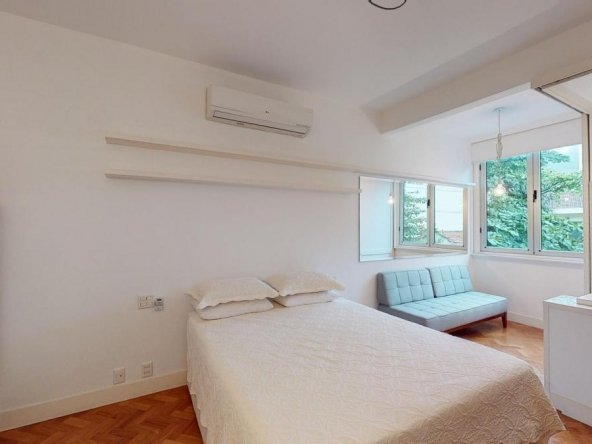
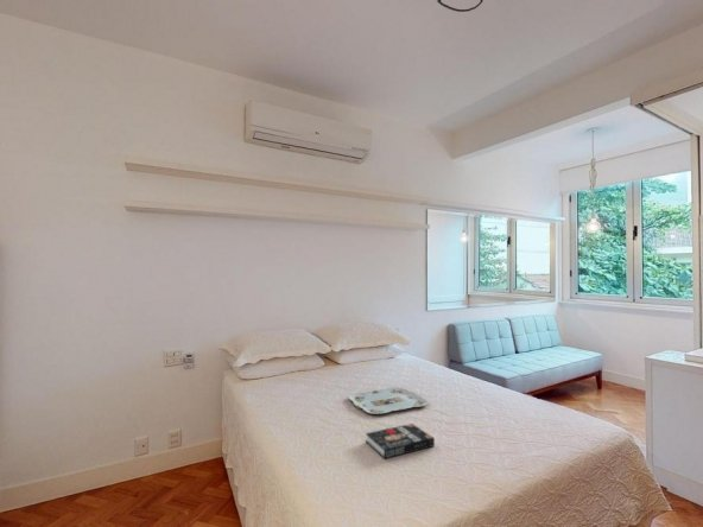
+ book [365,423,436,459]
+ serving tray [348,387,430,415]
